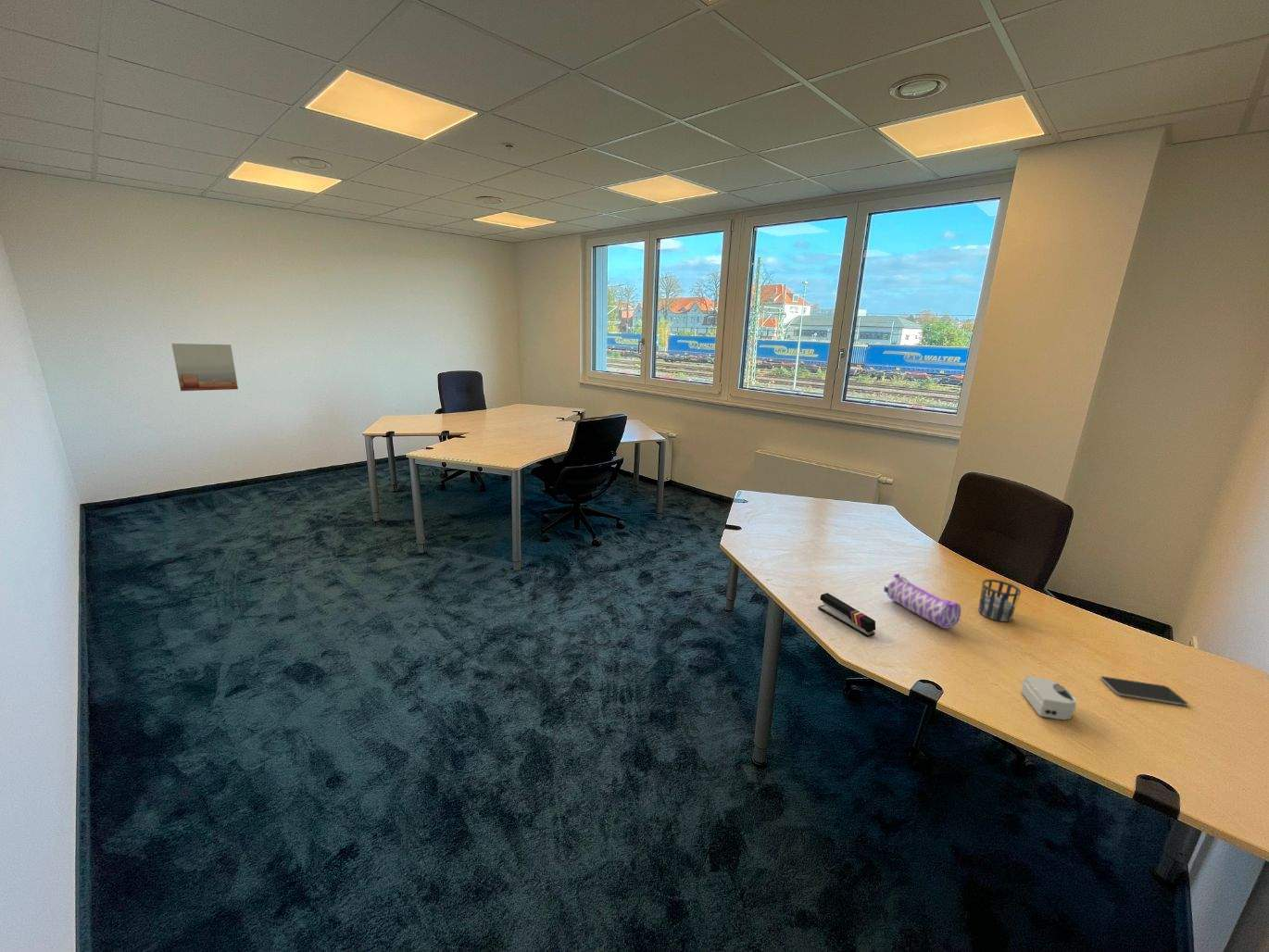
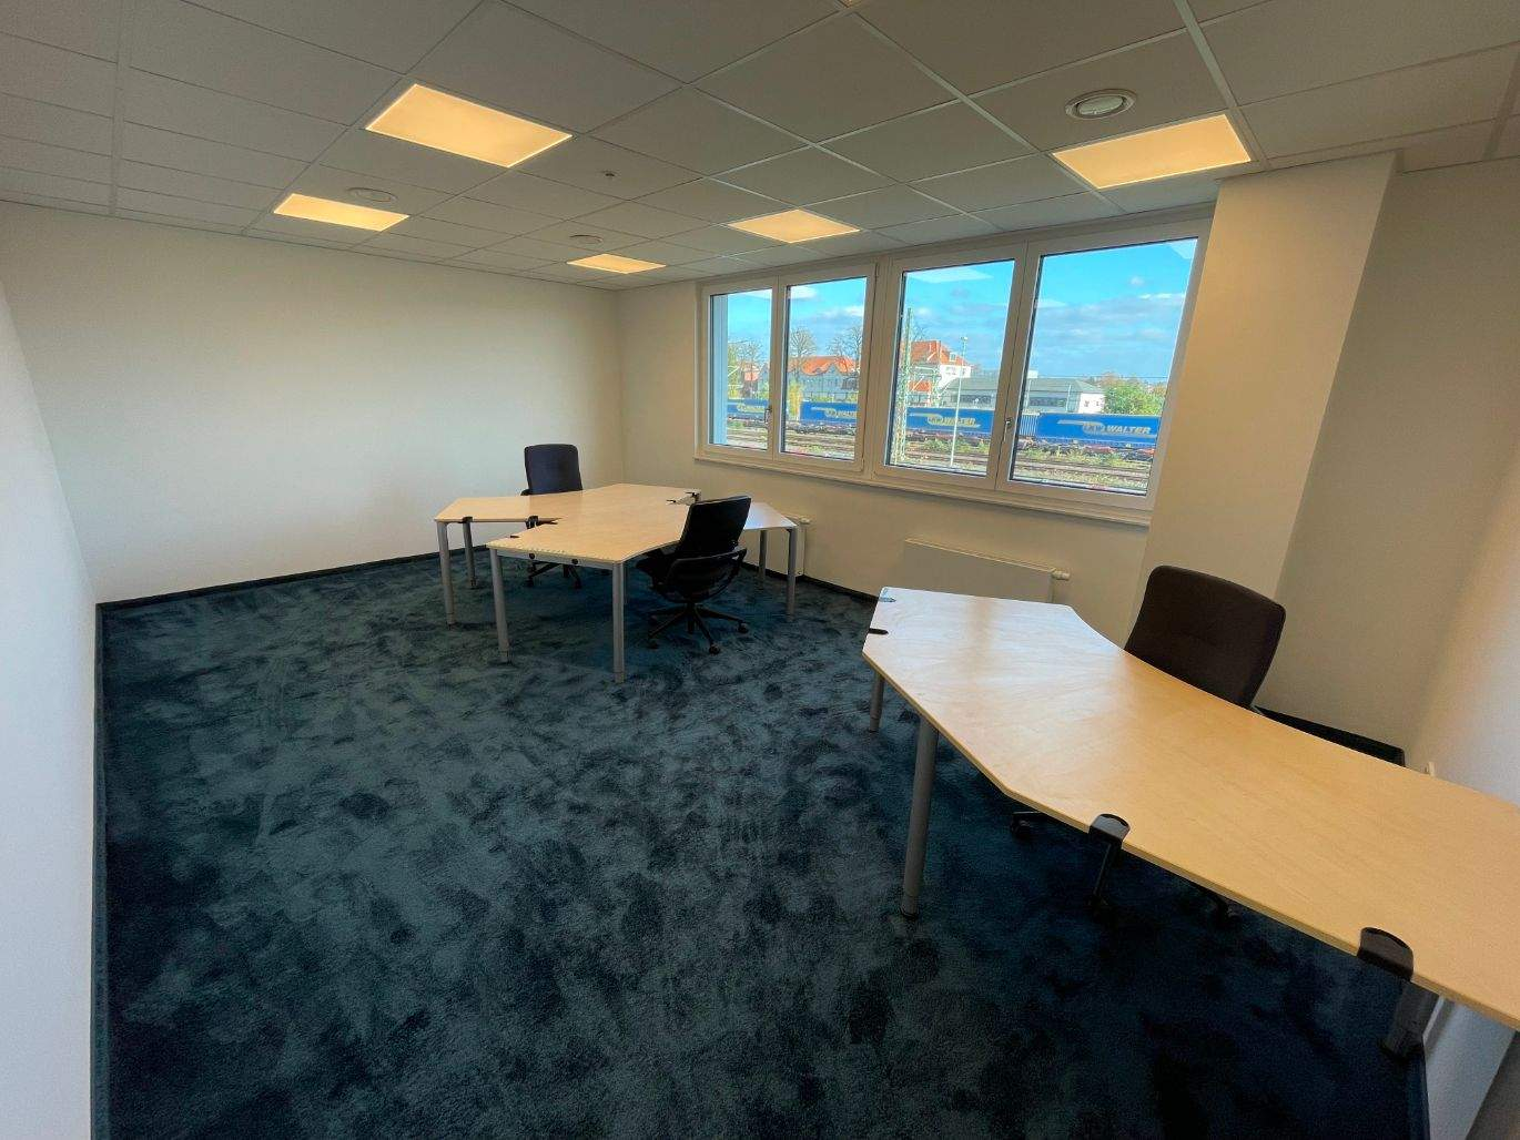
- wall art [170,343,239,392]
- computer mouse [1021,675,1077,720]
- cup [977,579,1022,622]
- pencil case [883,572,961,630]
- stapler [817,592,876,638]
- smartphone [1099,675,1189,707]
